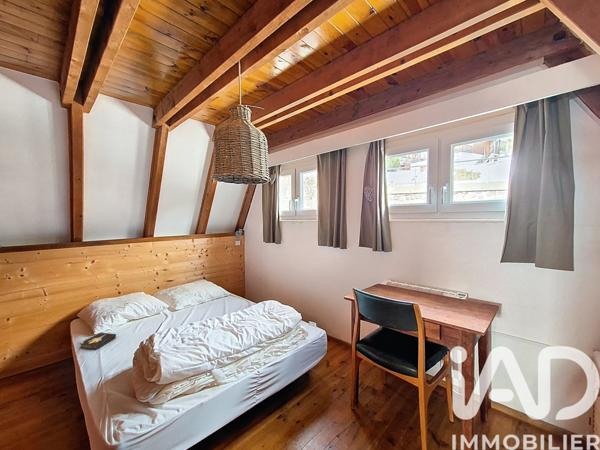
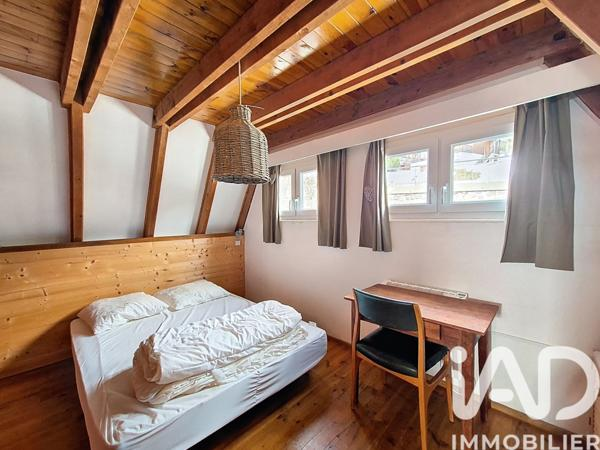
- hardback book [78,331,117,351]
